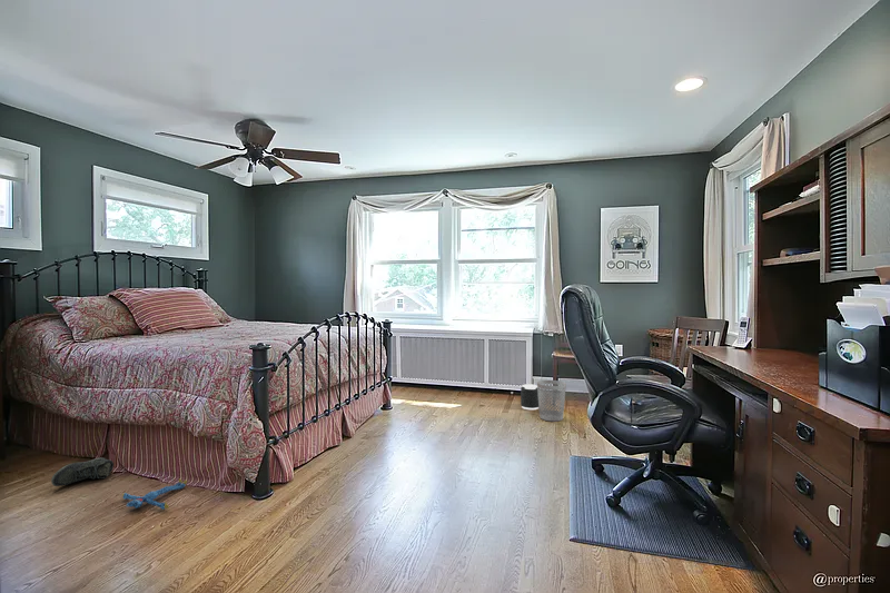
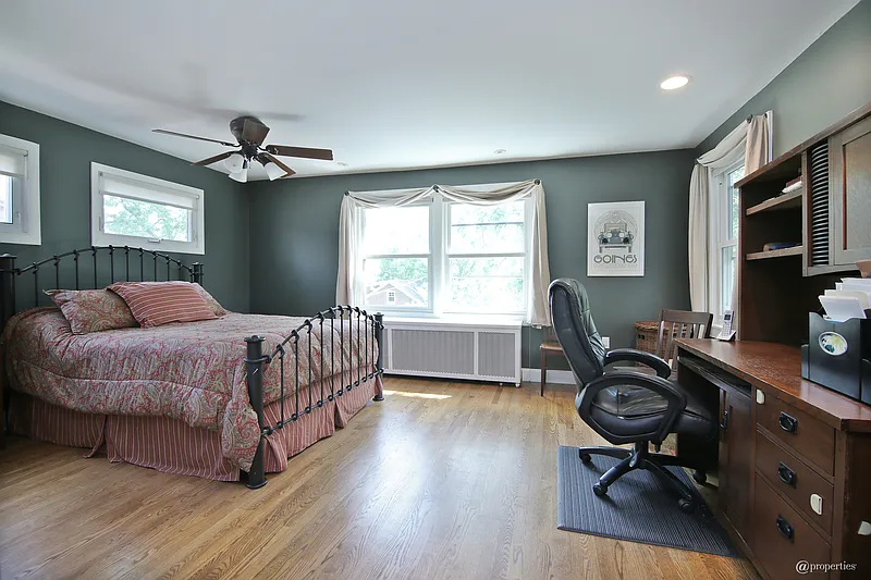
- wastebasket [536,379,567,422]
- sneaker [50,457,115,487]
- plush toy [121,477,188,511]
- speaker [520,383,540,411]
